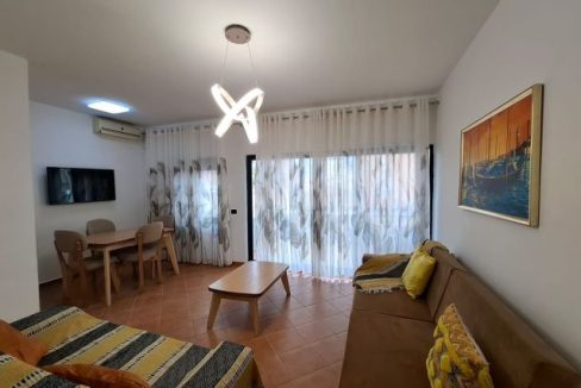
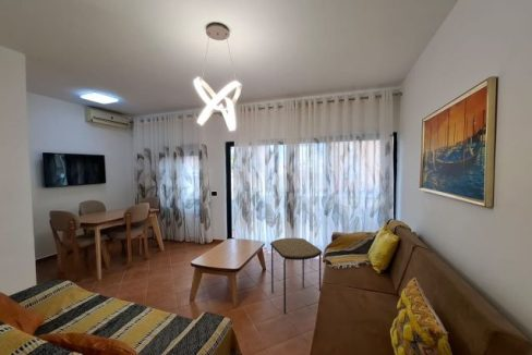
+ side table [269,237,323,315]
